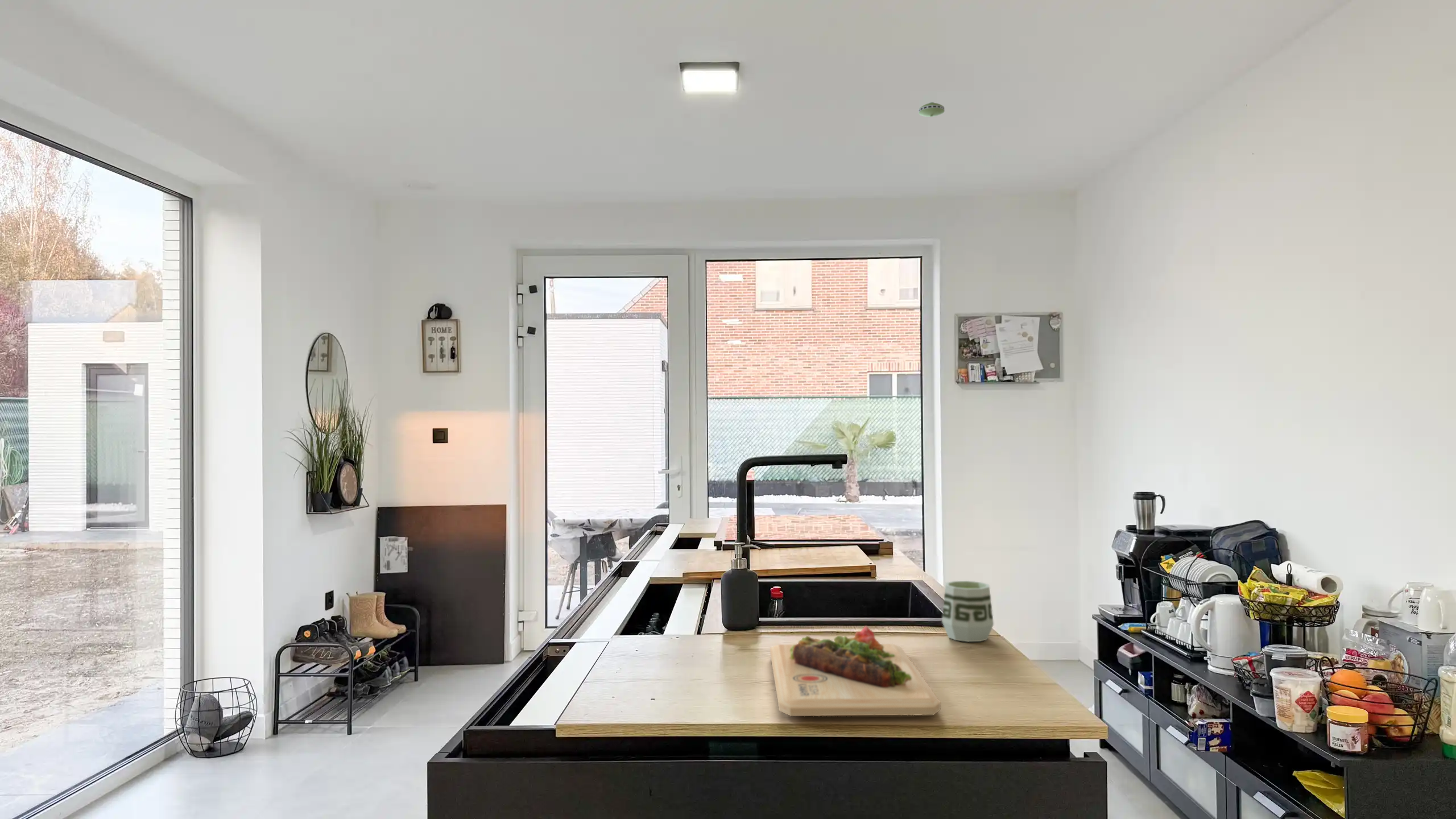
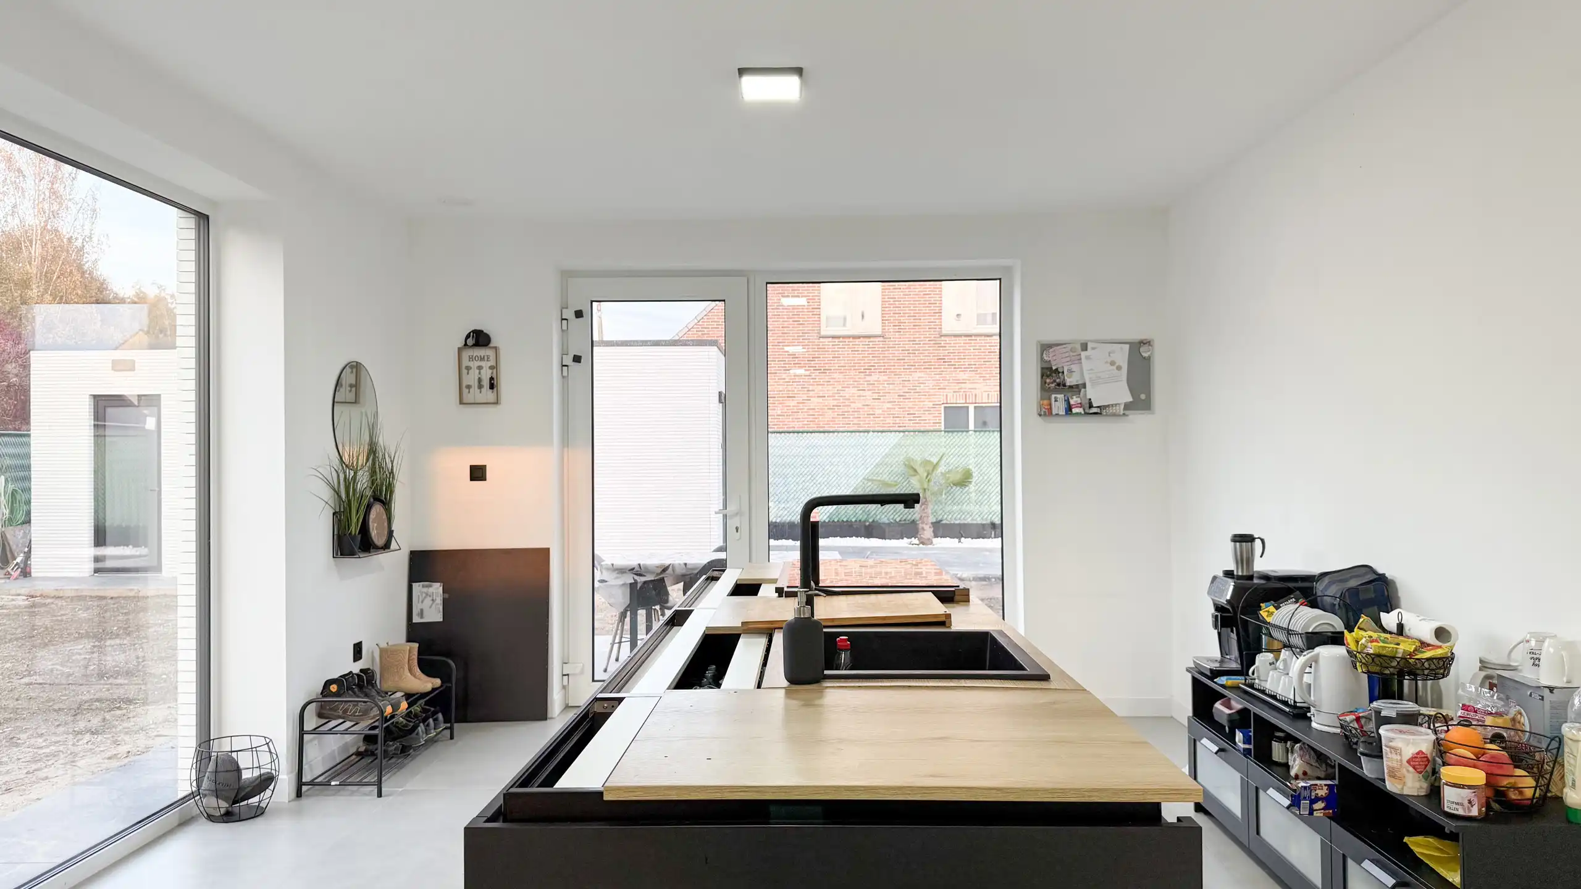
- smoke detector [918,102,945,118]
- cup [941,580,994,642]
- cutting board [770,626,941,717]
